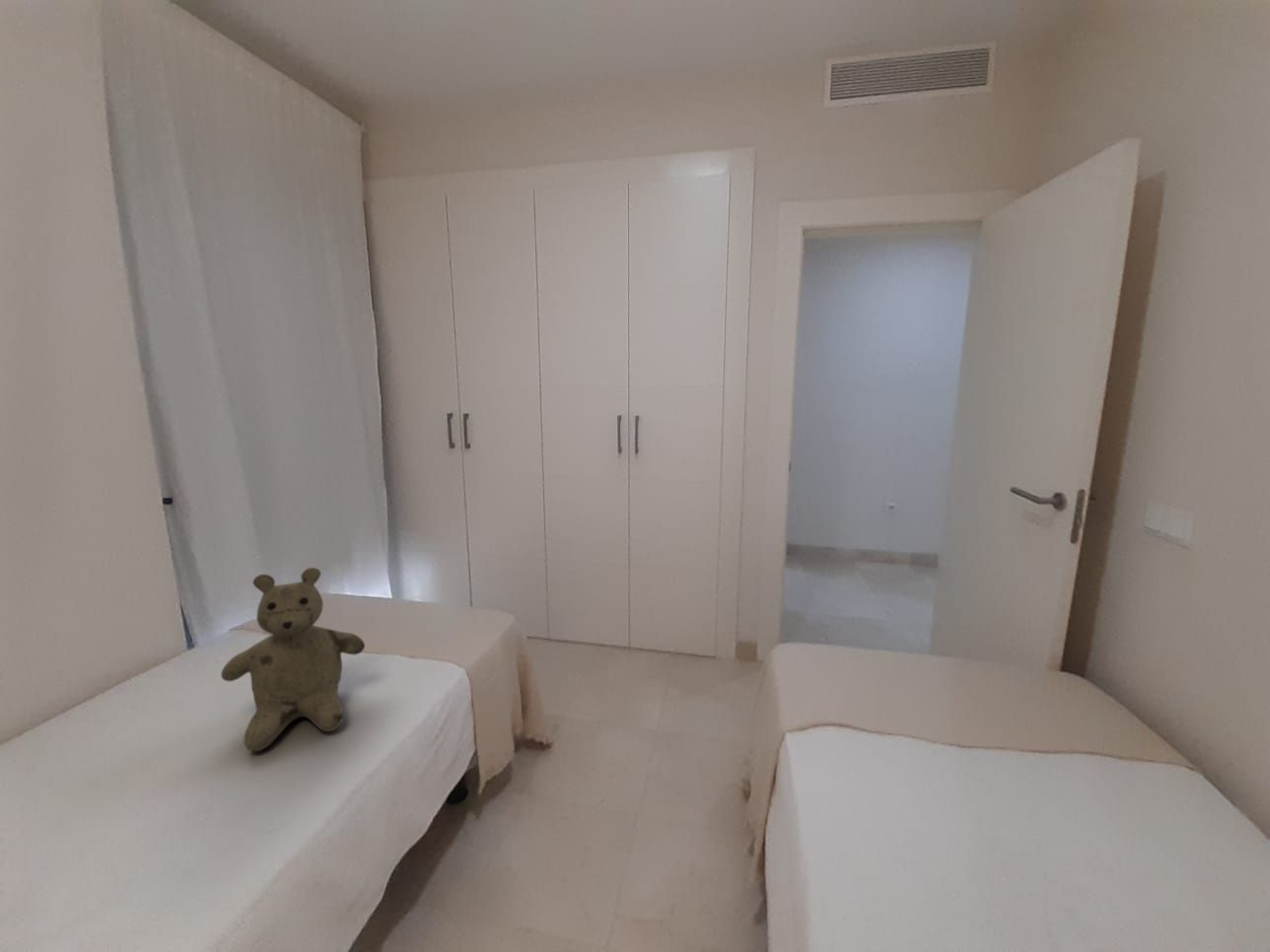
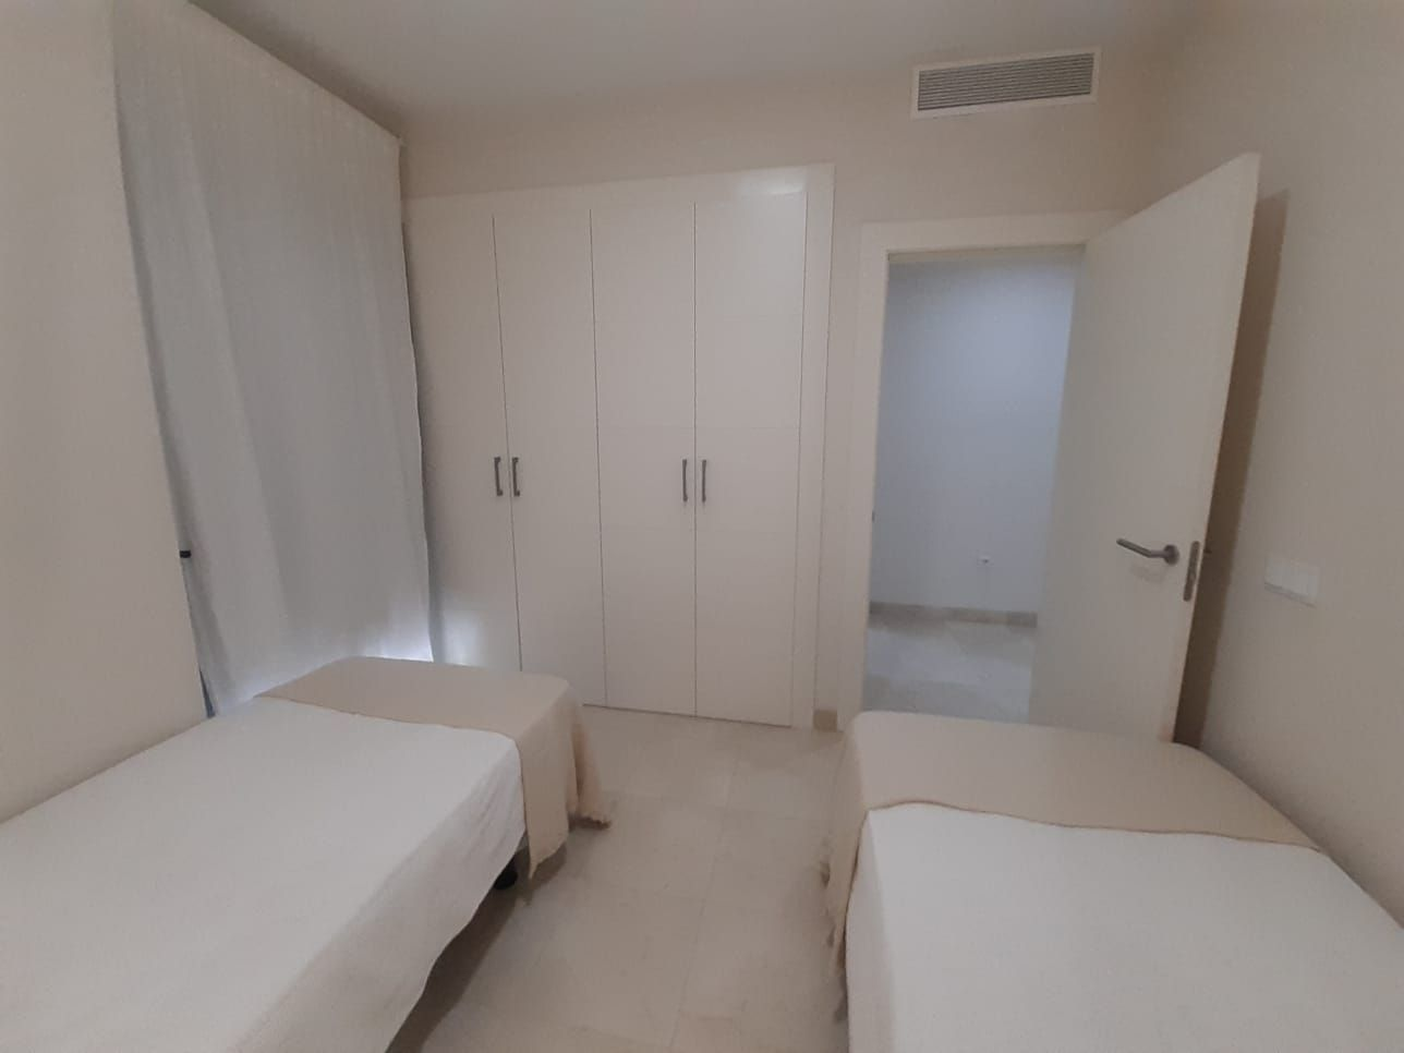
- teddy bear [220,567,366,753]
